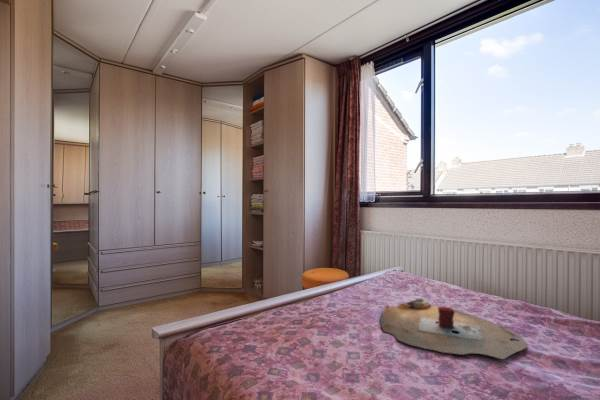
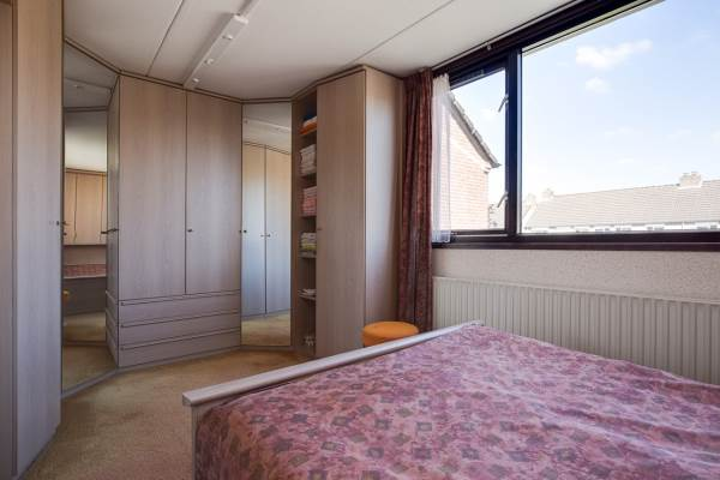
- tray [379,298,528,360]
